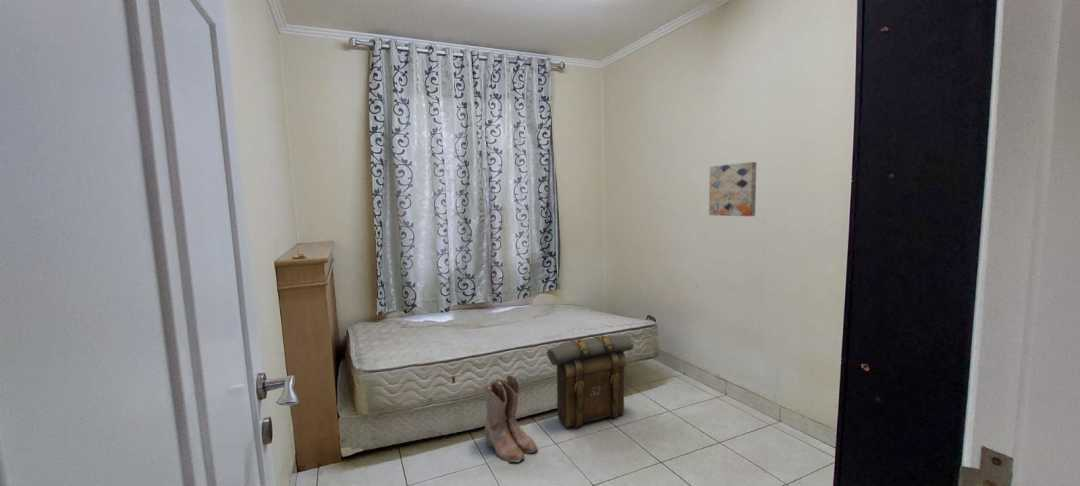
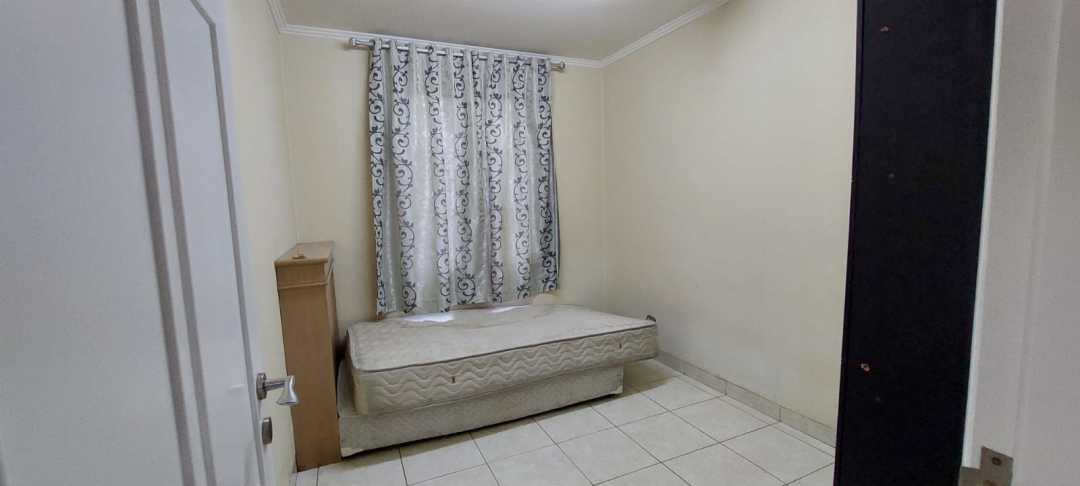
- backpack [546,333,635,429]
- wall art [708,161,757,217]
- boots [483,374,539,463]
